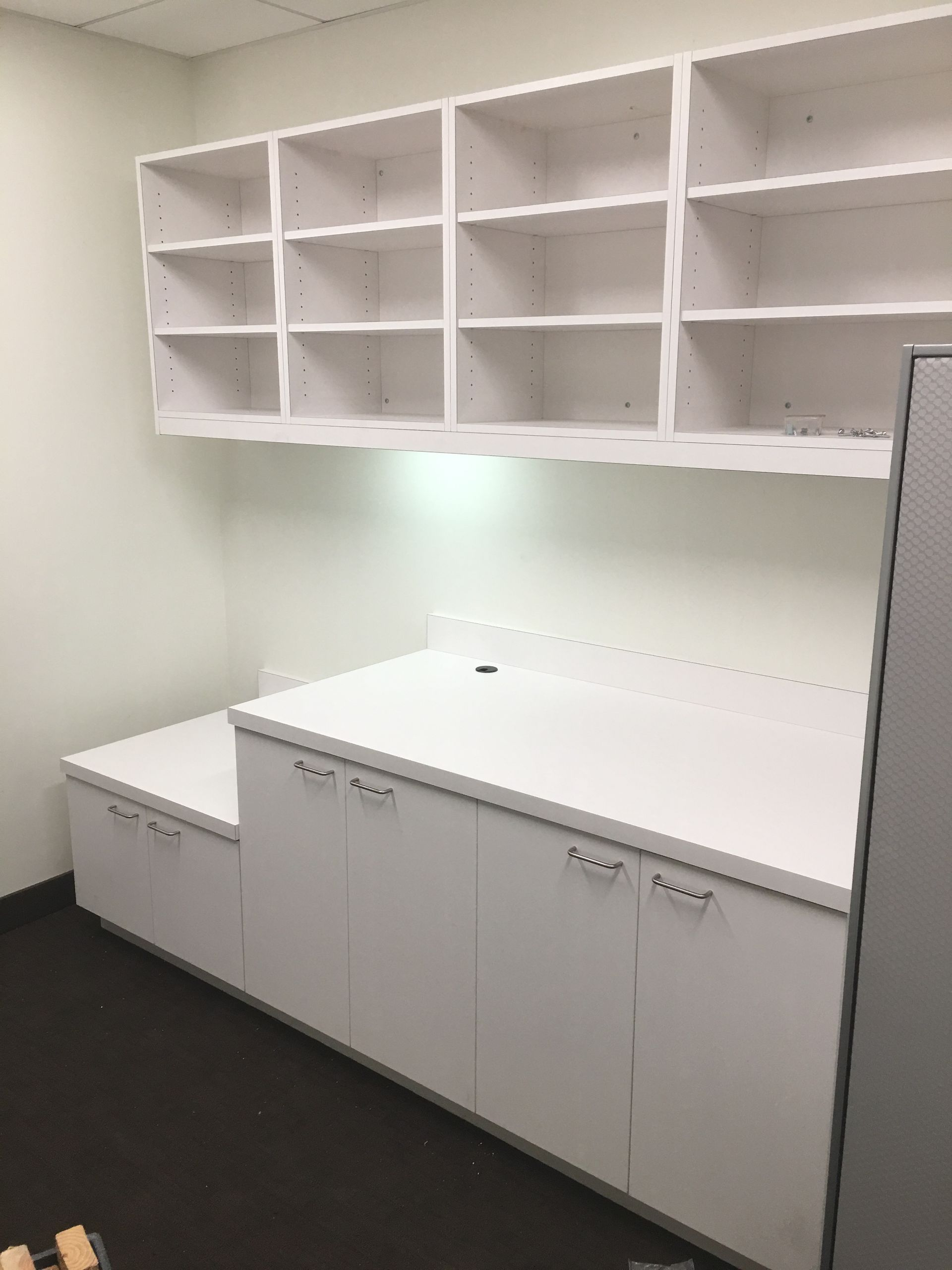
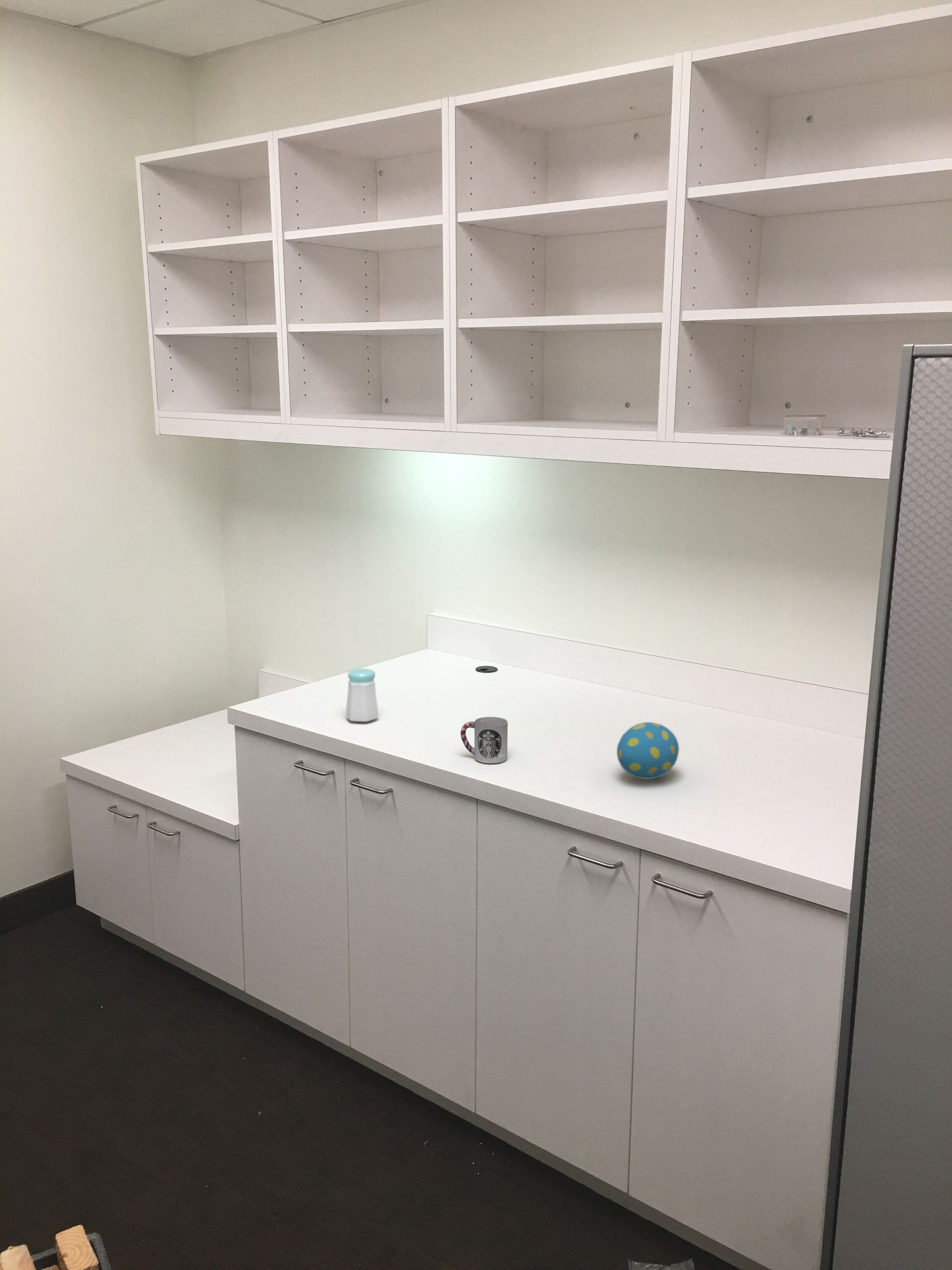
+ decorative egg [616,722,680,780]
+ salt shaker [346,668,379,722]
+ cup [460,716,508,763]
